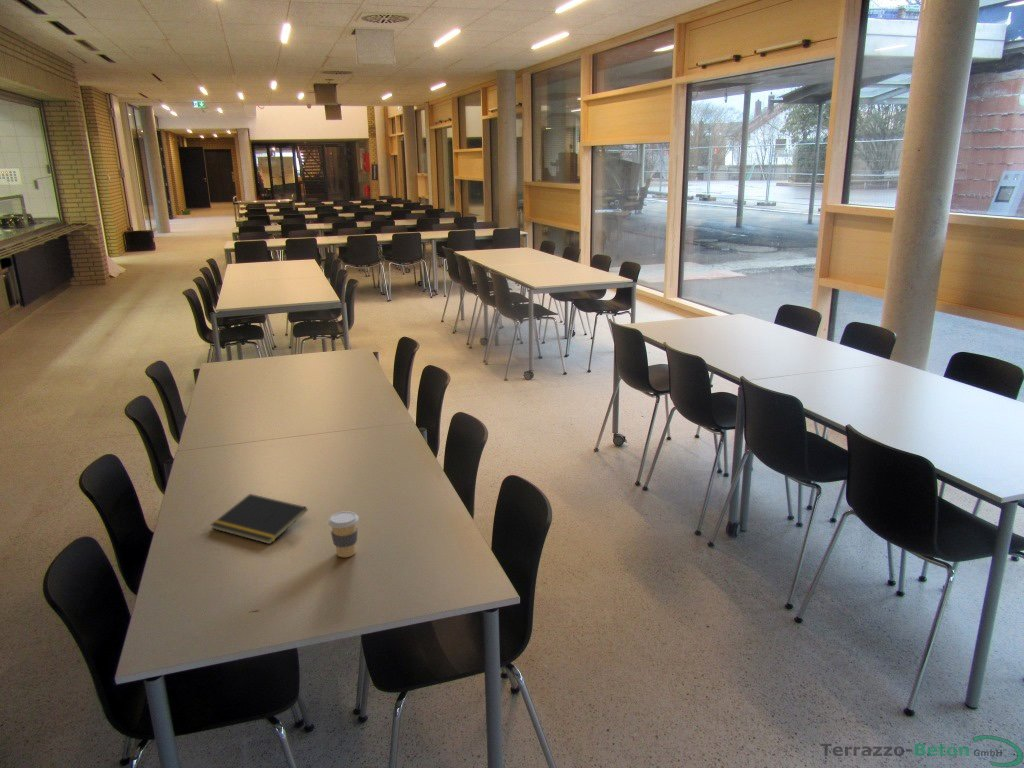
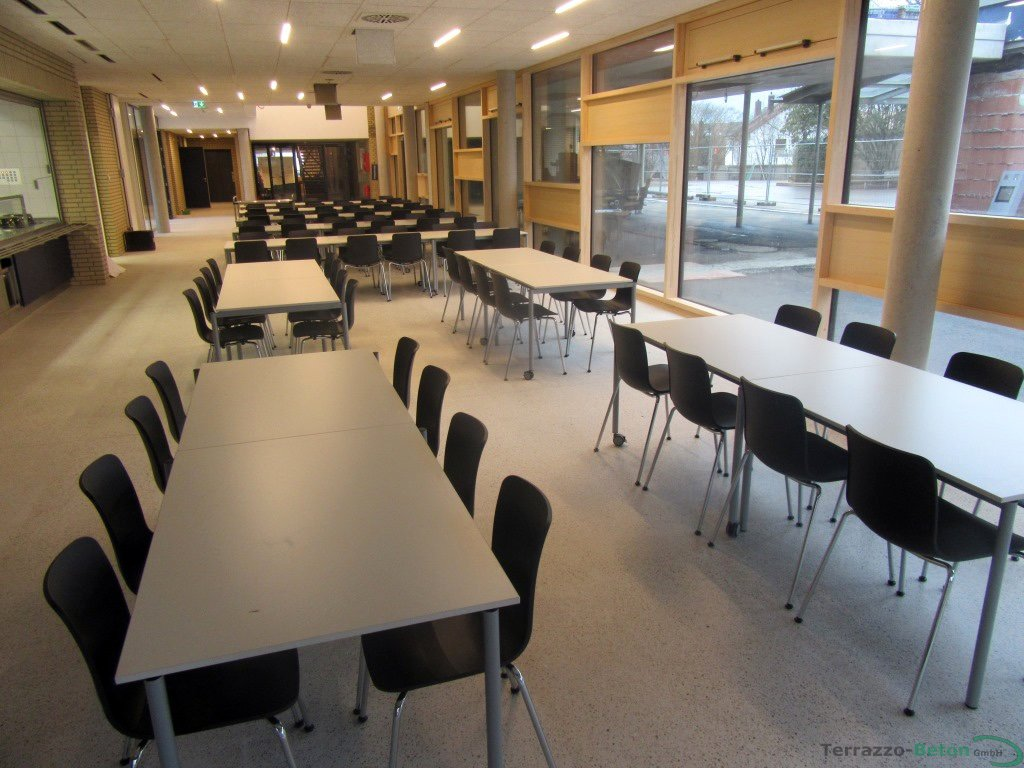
- notepad [210,493,309,545]
- coffee cup [327,510,360,558]
